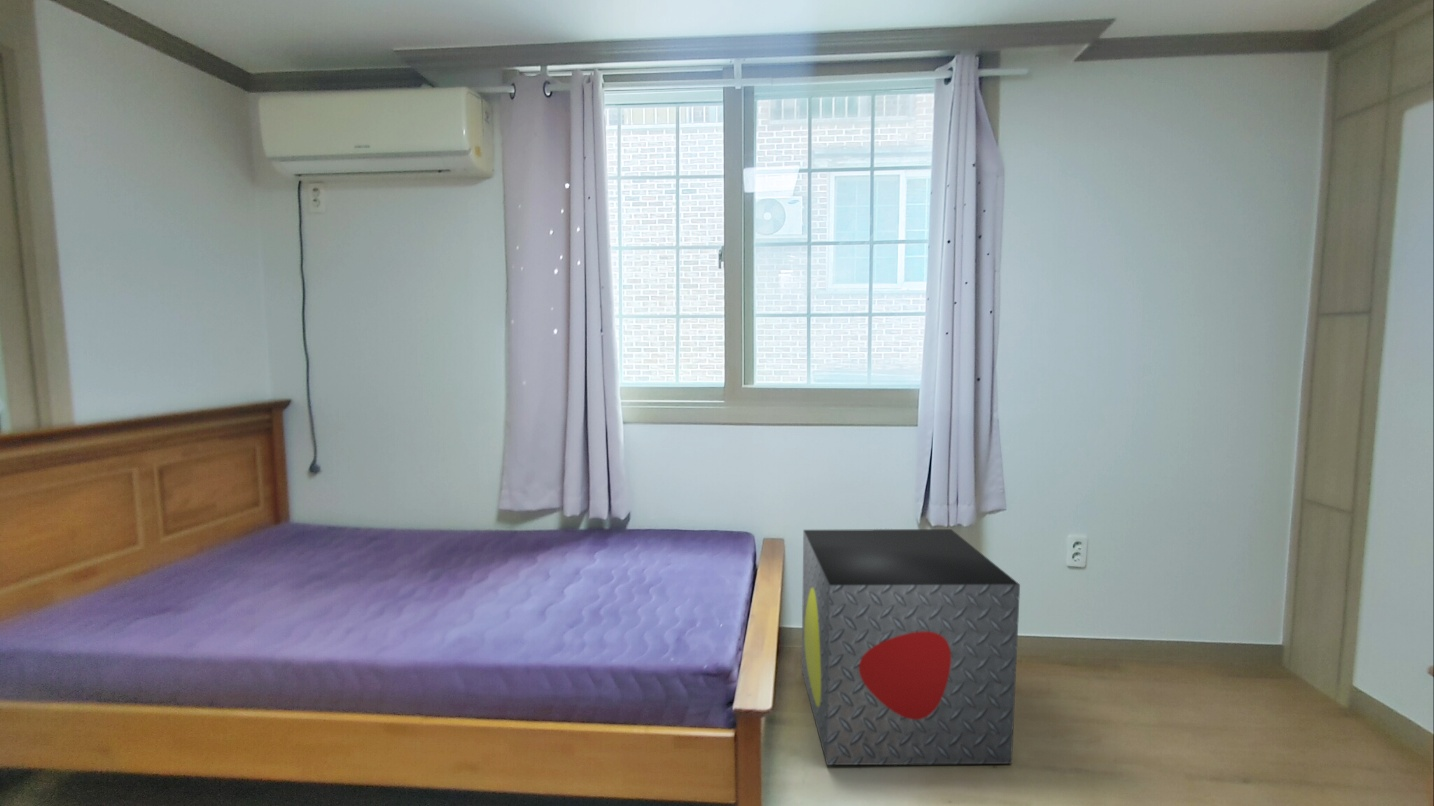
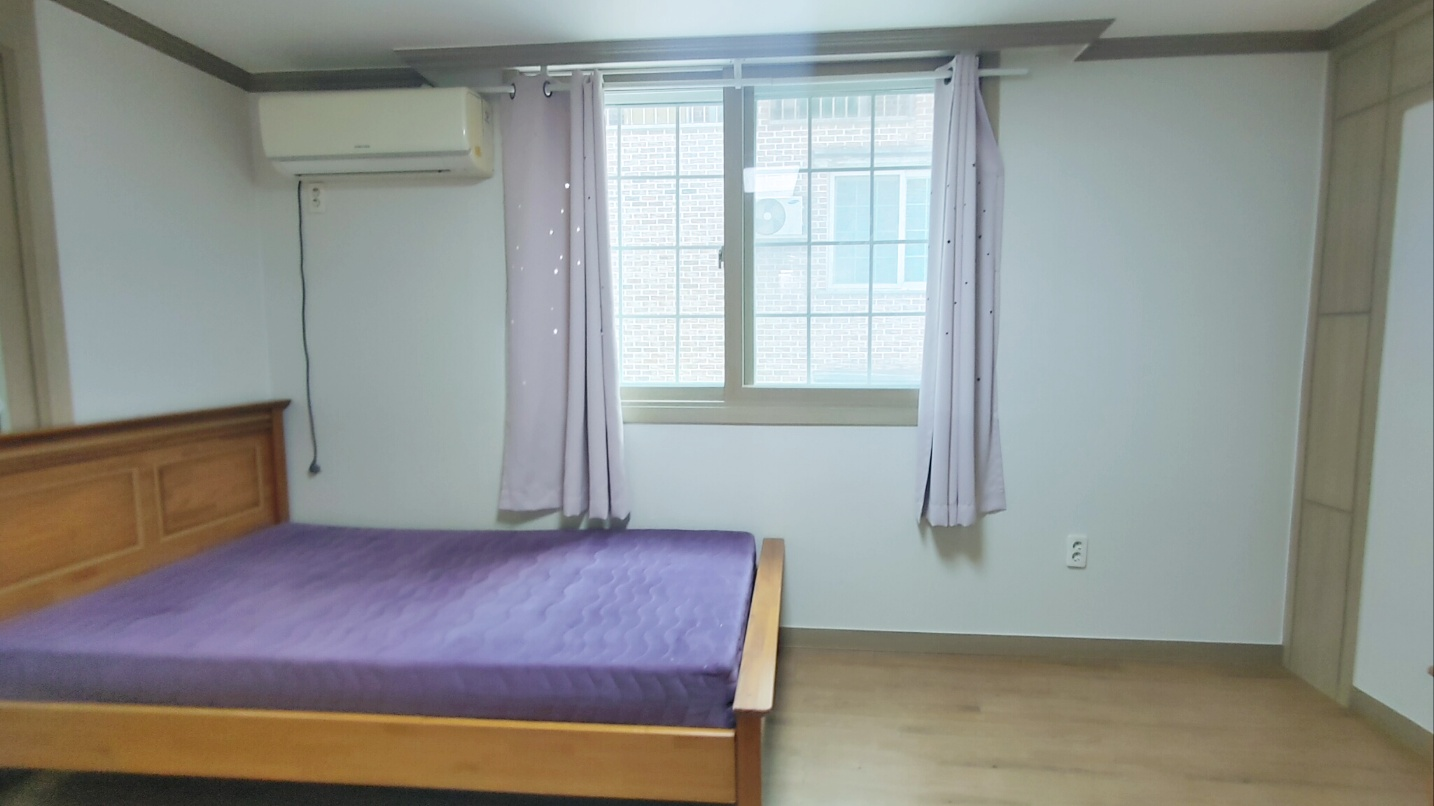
- storage bin [801,528,1021,766]
